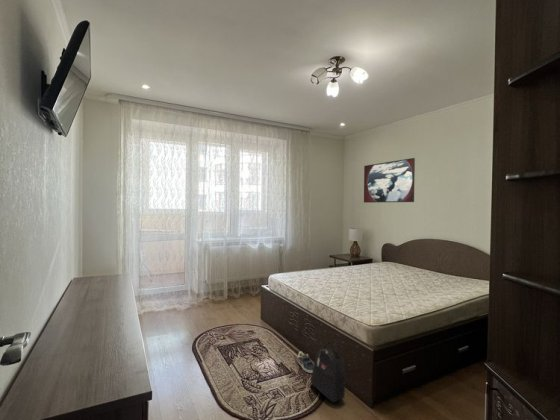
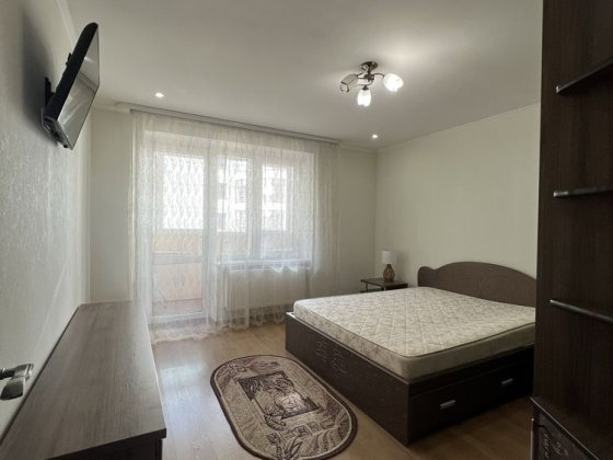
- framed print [363,157,416,204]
- backpack [310,341,347,403]
- sneaker [296,351,314,374]
